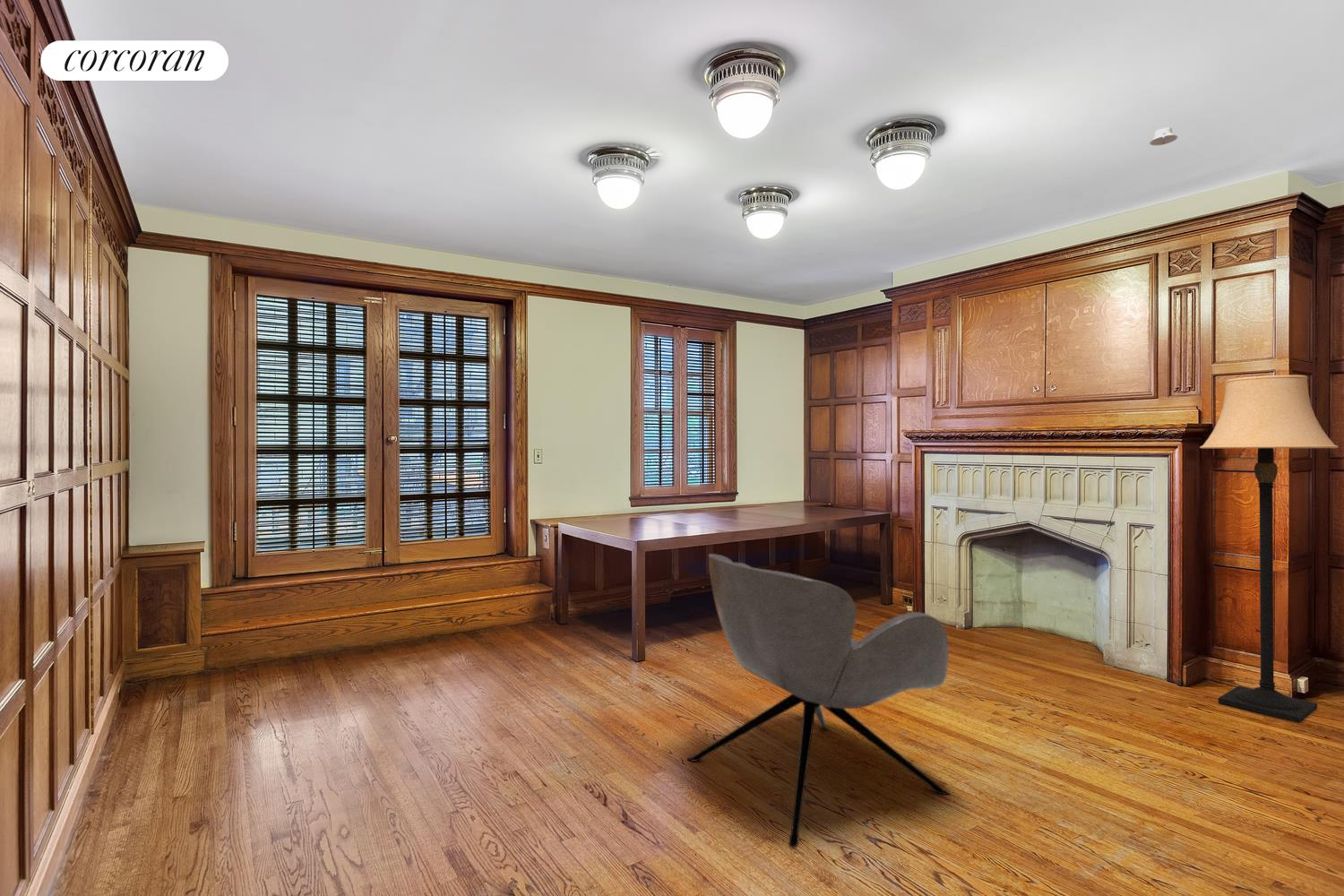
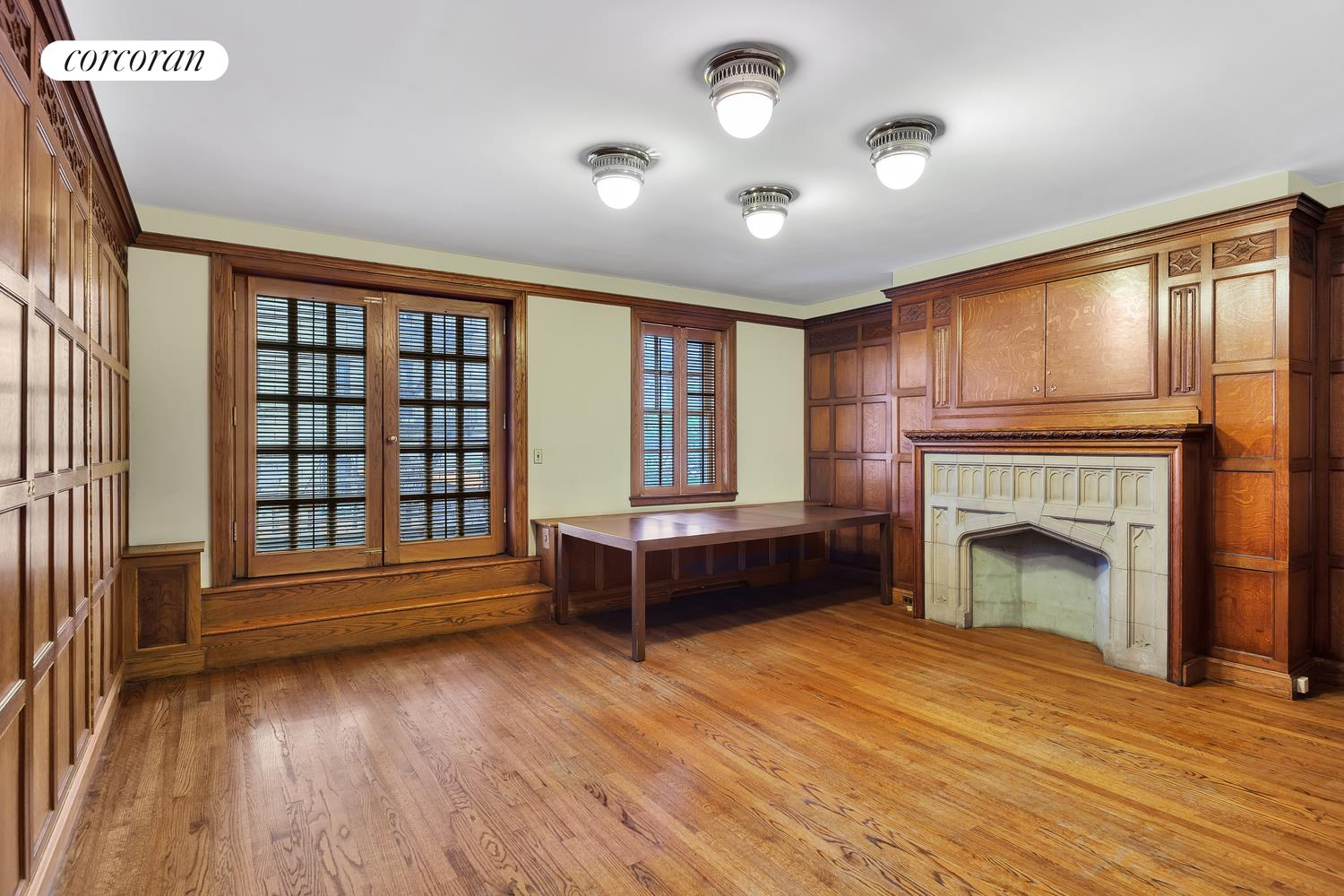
- lamp [1199,375,1339,724]
- armchair [686,553,951,848]
- recessed light [1149,126,1178,146]
